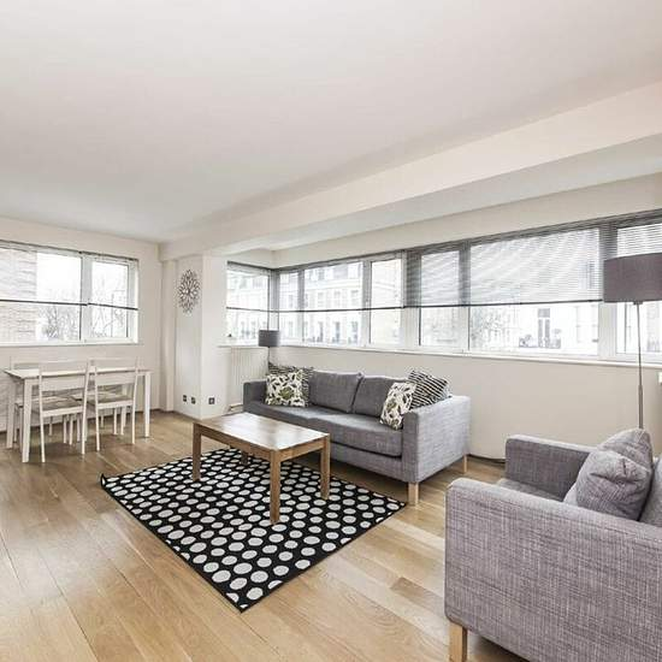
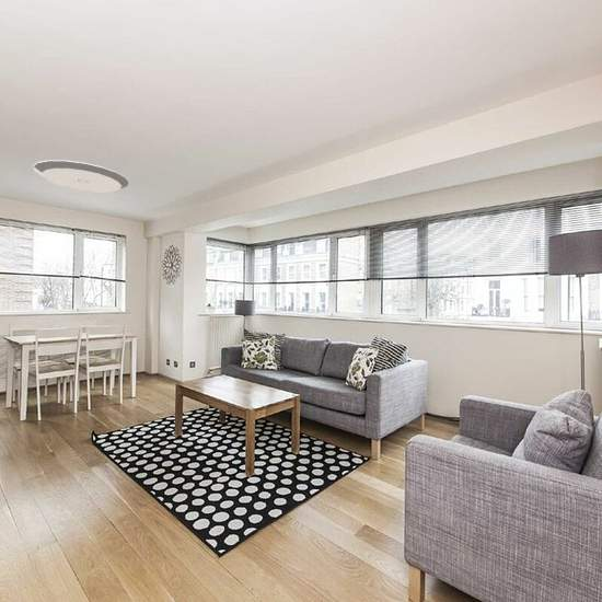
+ ceiling light fixture [32,159,130,194]
